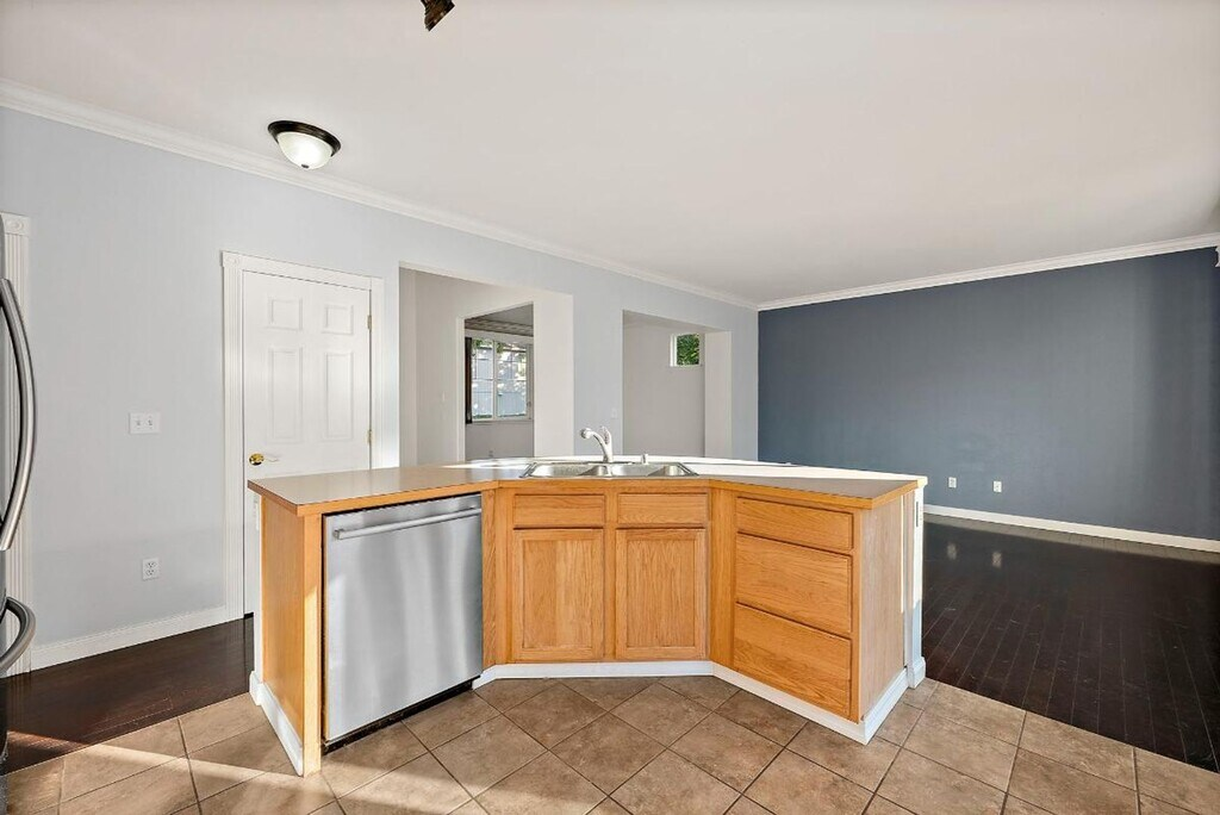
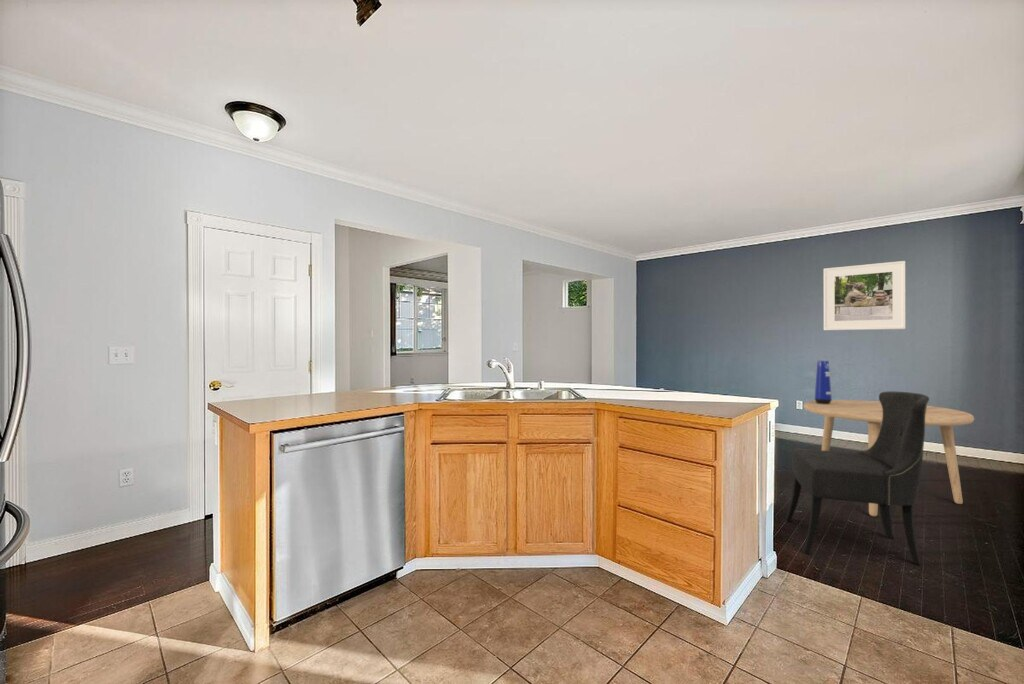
+ dining table [803,399,975,517]
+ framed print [823,260,907,331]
+ vase [814,360,833,404]
+ dining chair [785,390,930,566]
